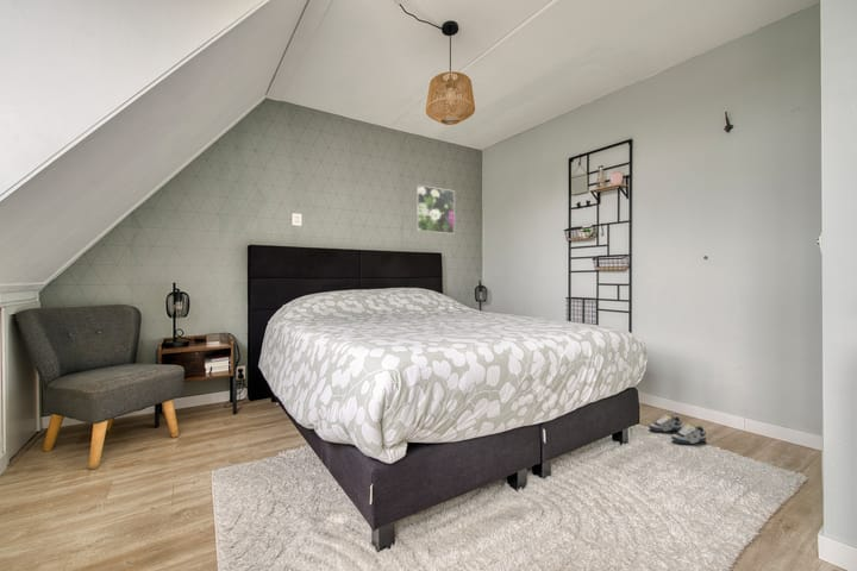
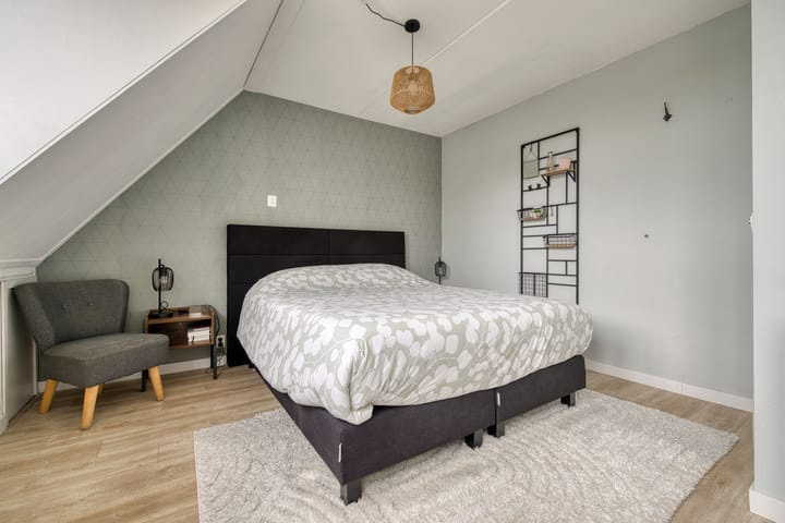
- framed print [415,184,456,236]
- shoe [648,414,707,445]
